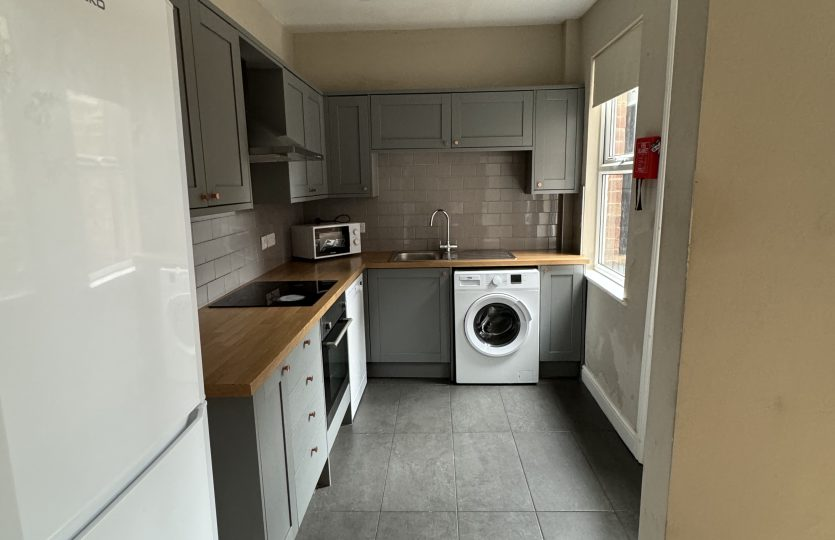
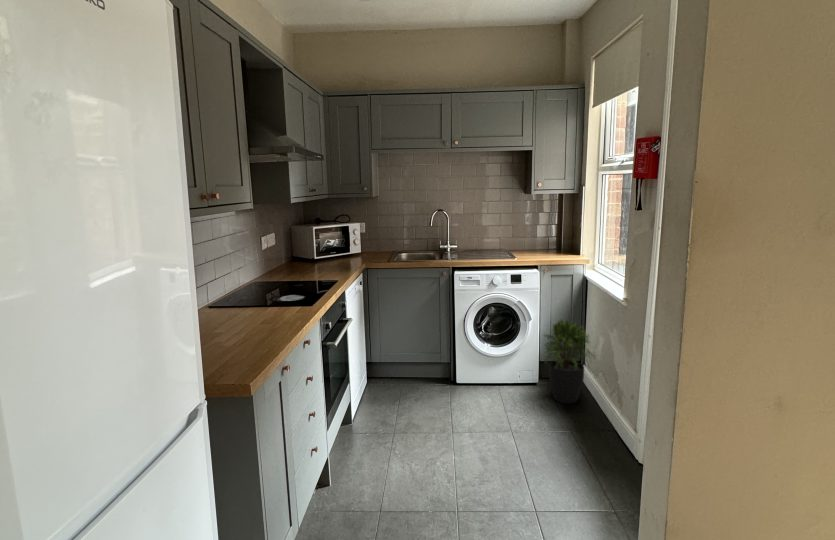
+ potted plant [542,318,599,405]
